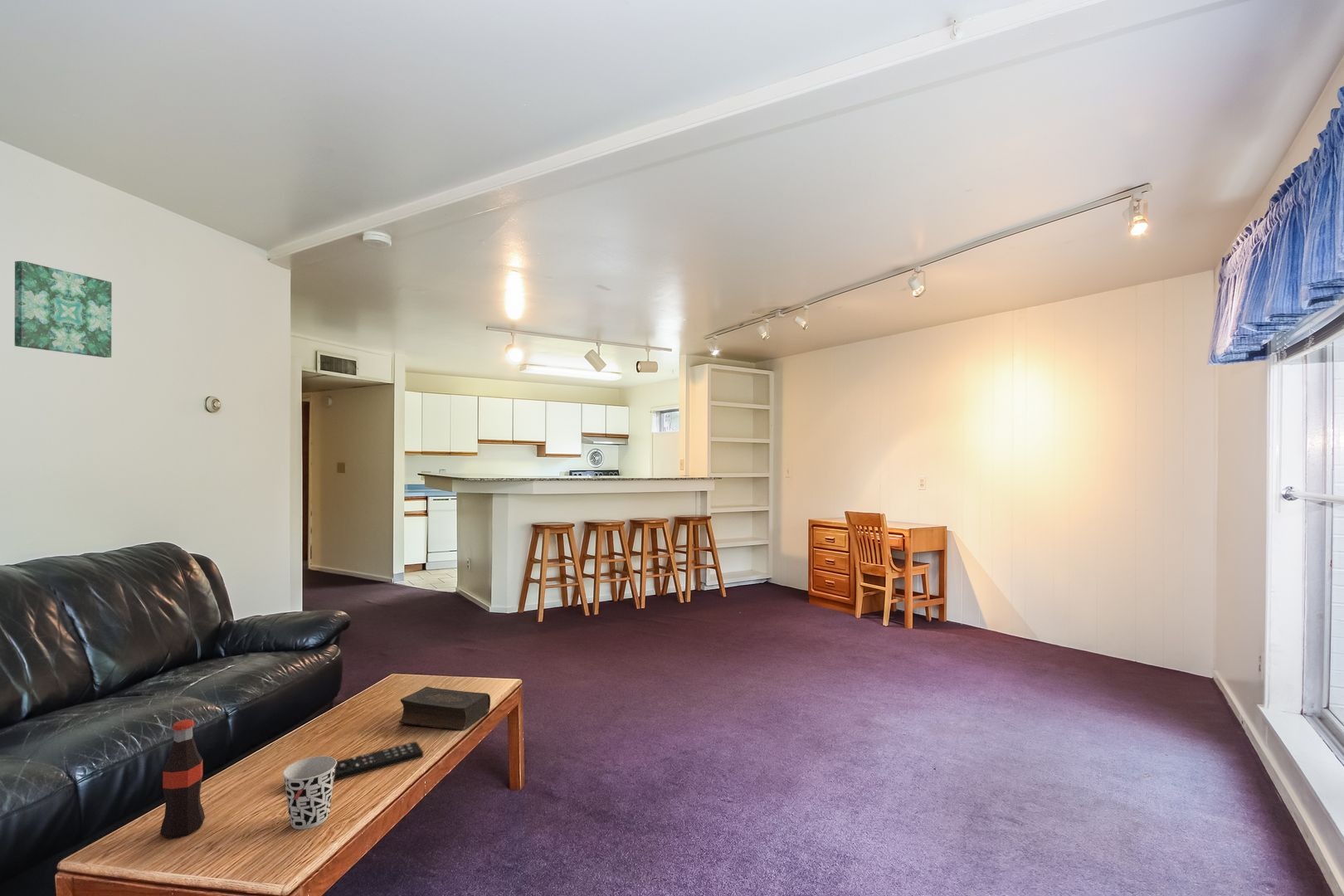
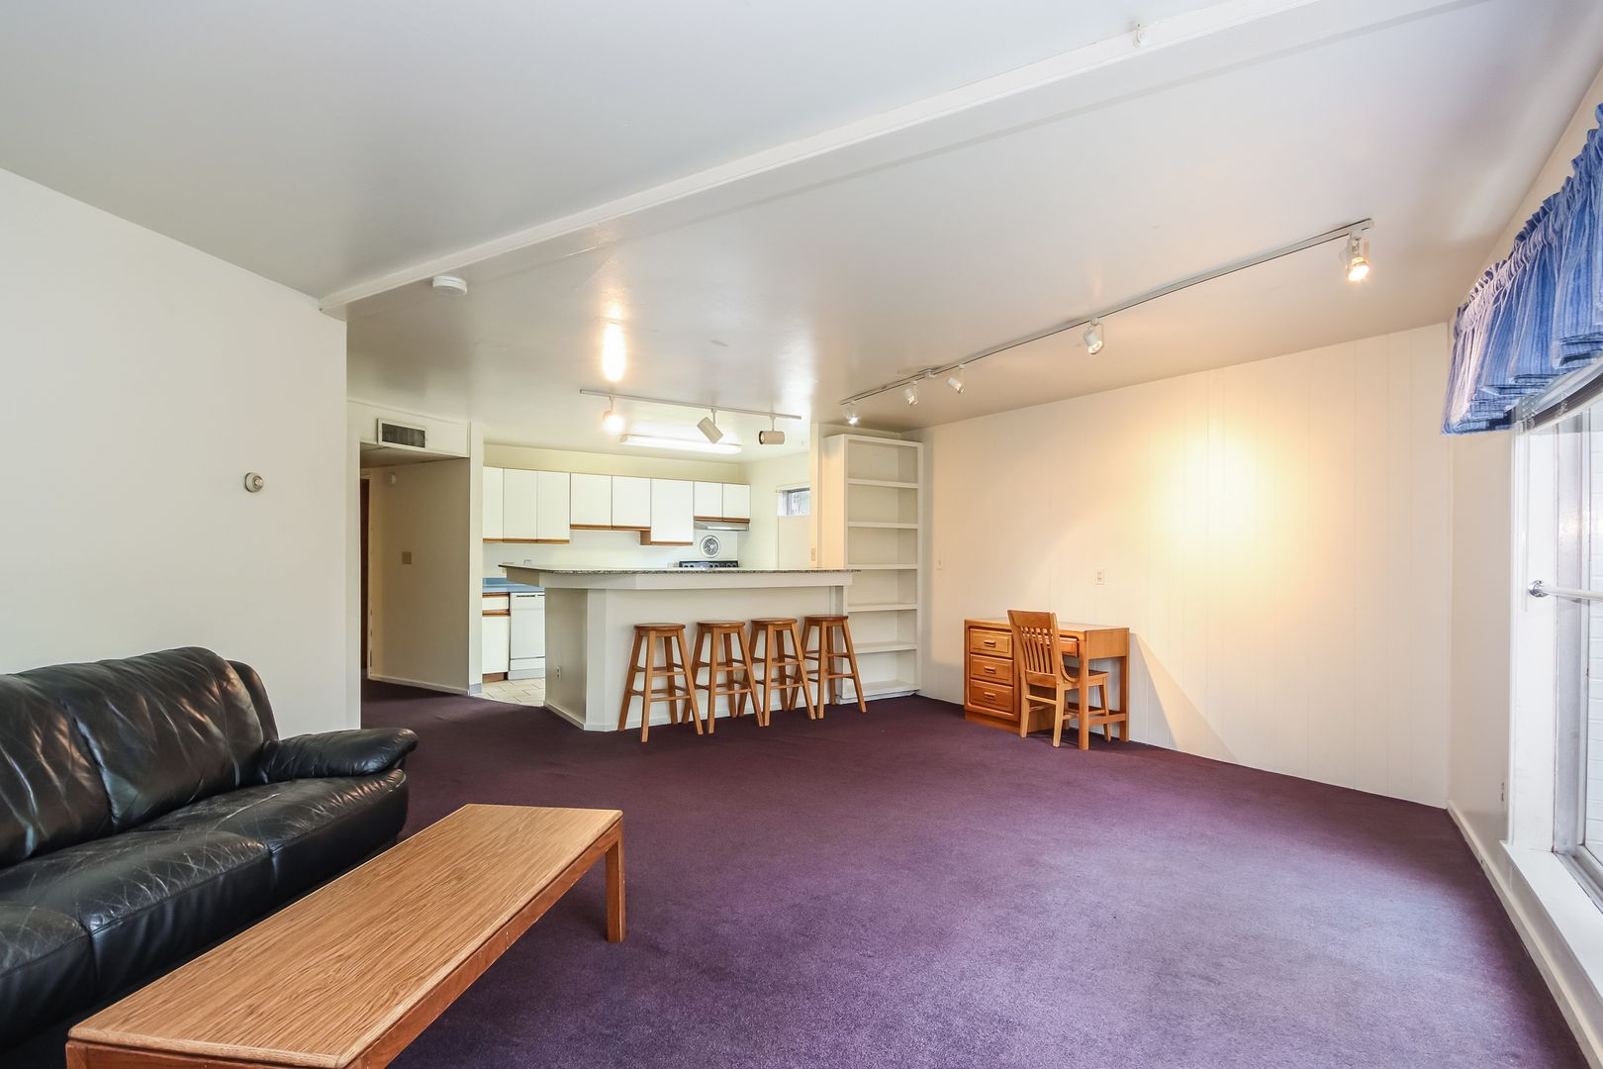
- remote control [334,741,424,782]
- wall art [14,261,113,358]
- bottle [159,718,206,840]
- book [398,686,491,731]
- cup [282,755,337,830]
